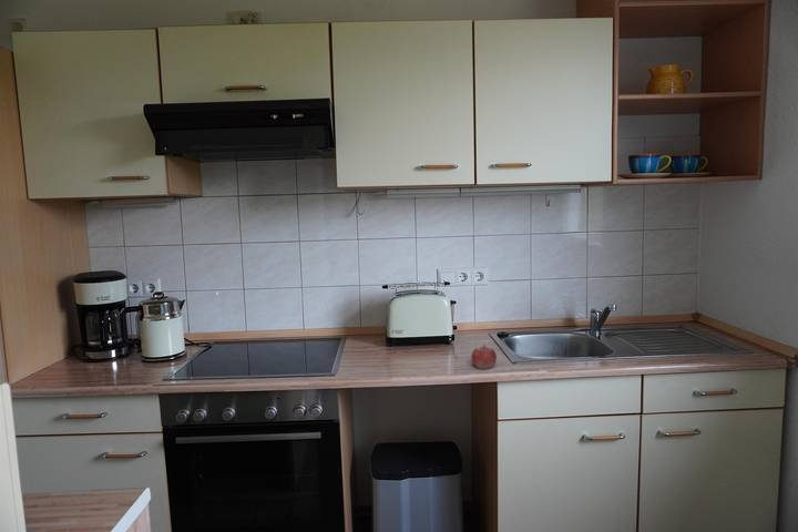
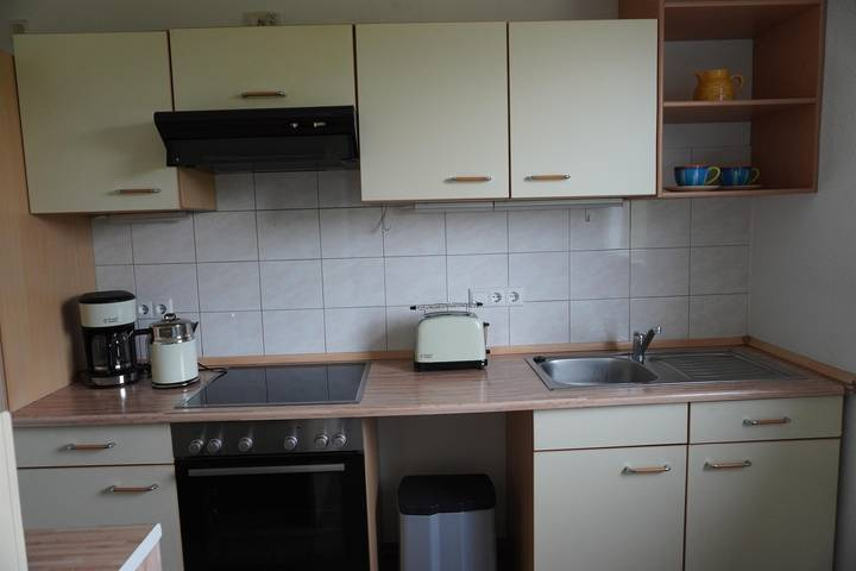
- fruit [471,344,498,370]
